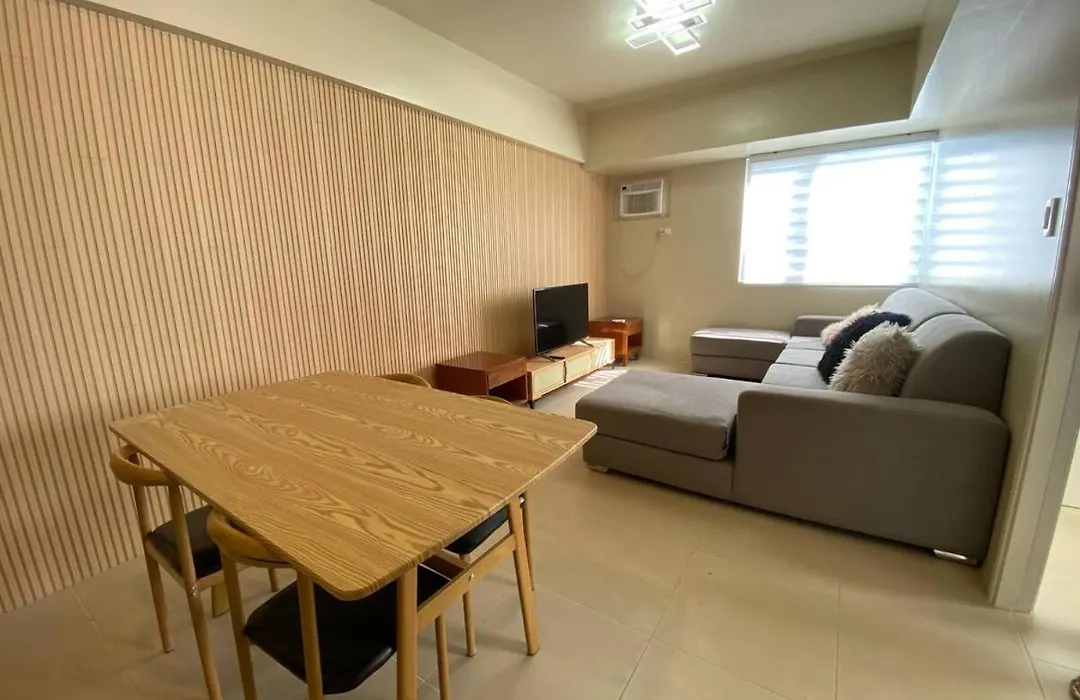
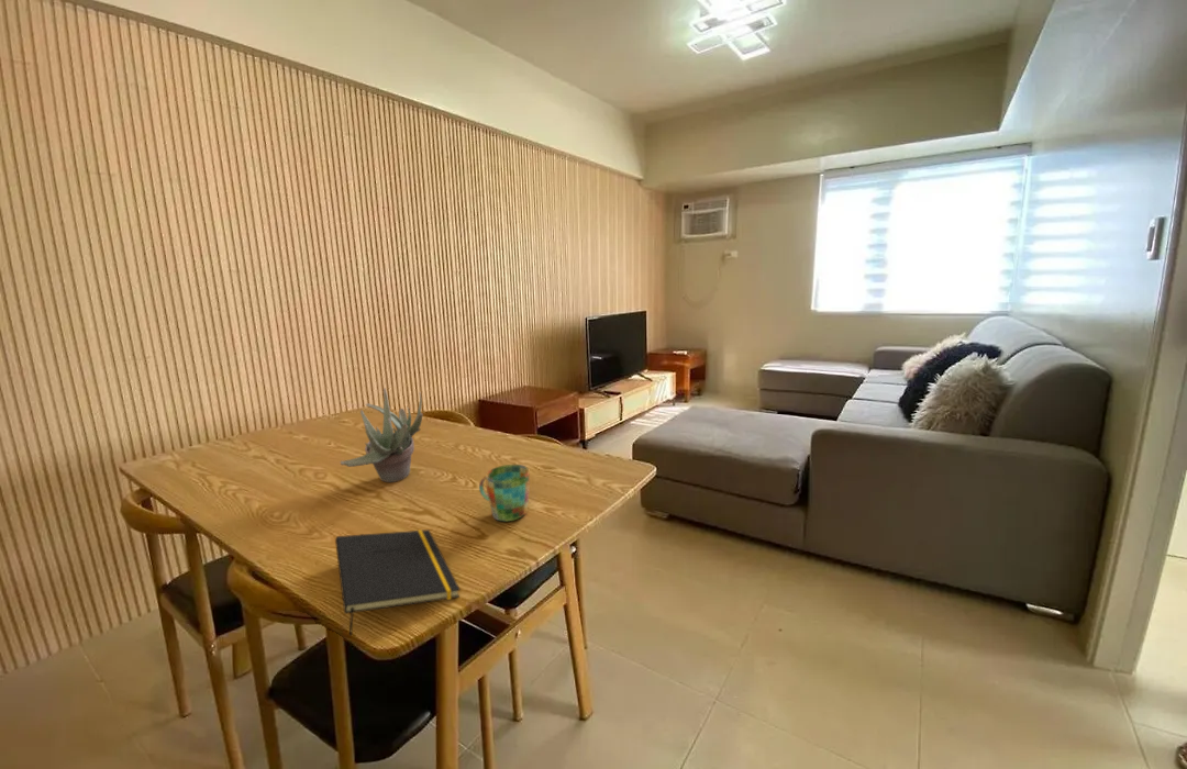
+ notepad [334,528,462,637]
+ succulent plant [339,387,424,483]
+ mug [478,464,531,523]
